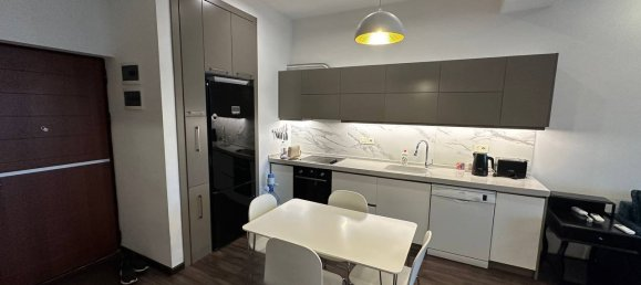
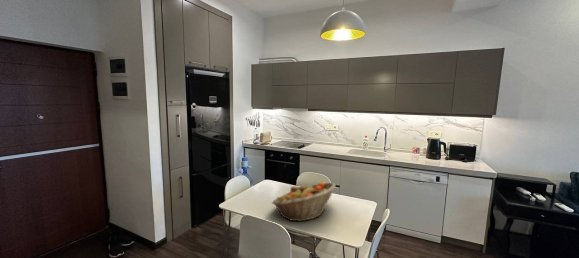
+ fruit basket [271,181,336,222]
